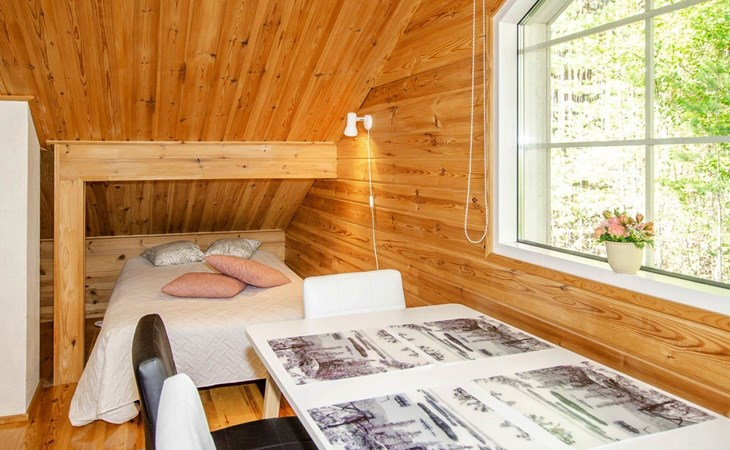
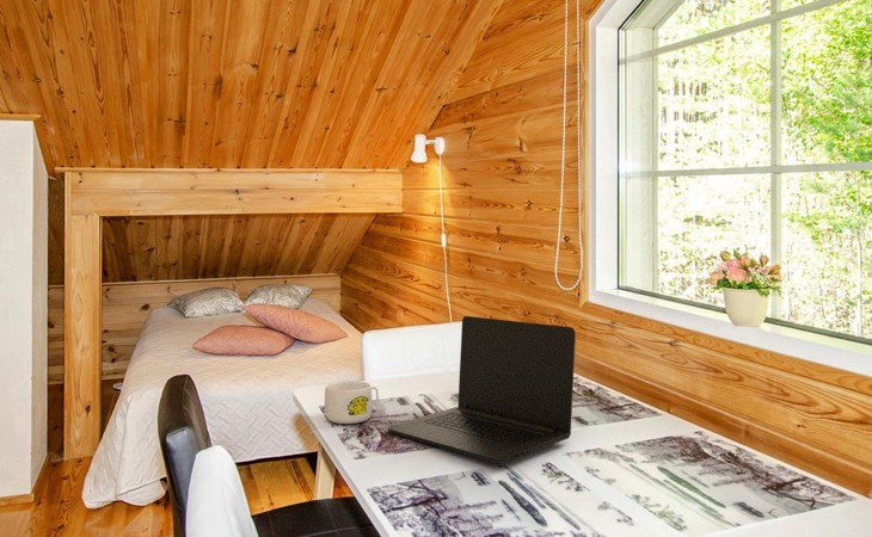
+ mug [324,379,380,425]
+ laptop [387,315,577,464]
